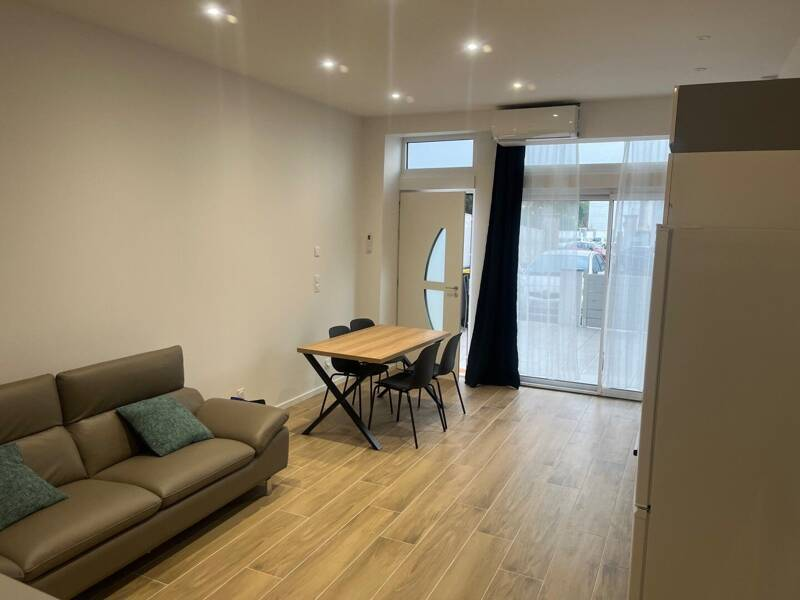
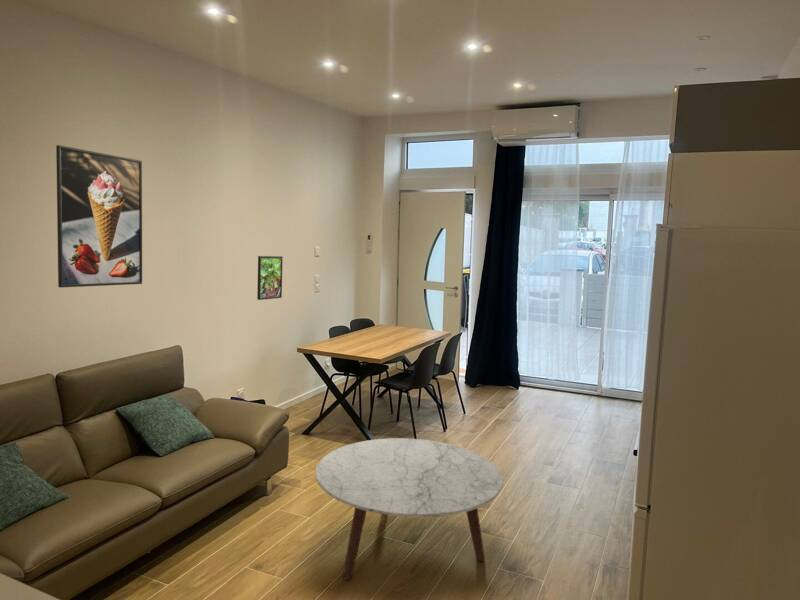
+ coffee table [314,437,504,581]
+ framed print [55,144,143,288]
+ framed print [256,255,284,301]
